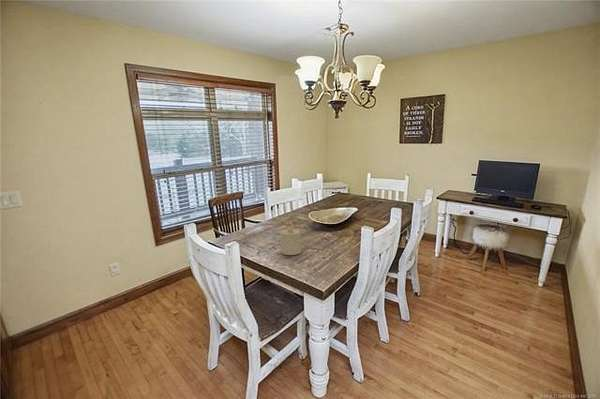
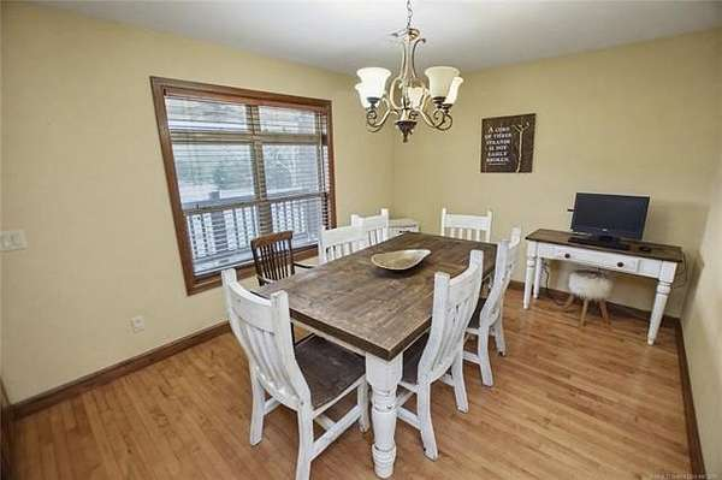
- candle [280,227,303,256]
